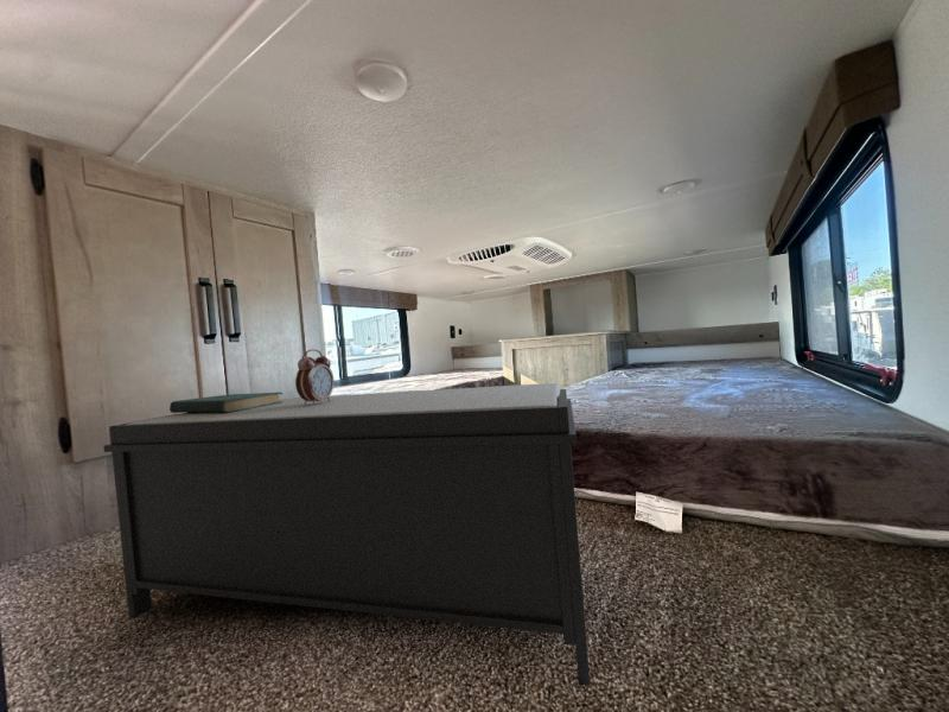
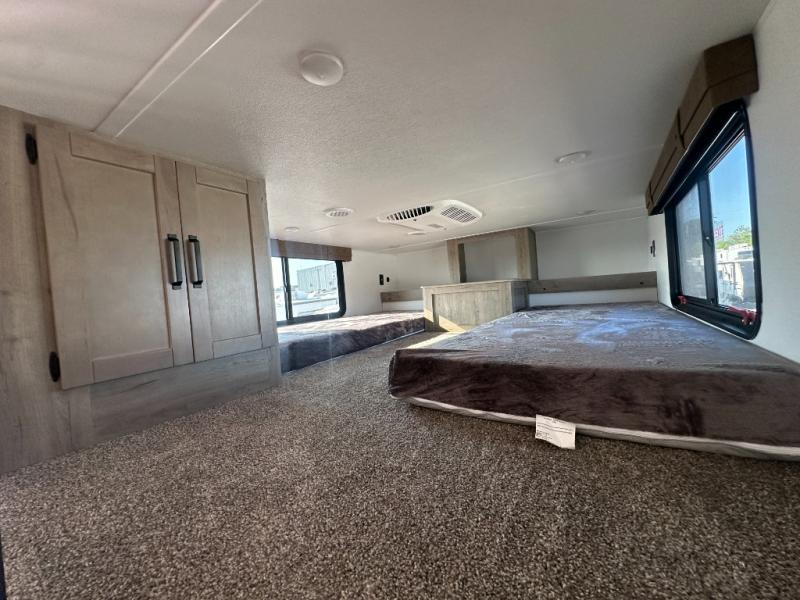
- alarm clock [294,348,336,405]
- bench [103,382,592,687]
- book [168,392,284,414]
